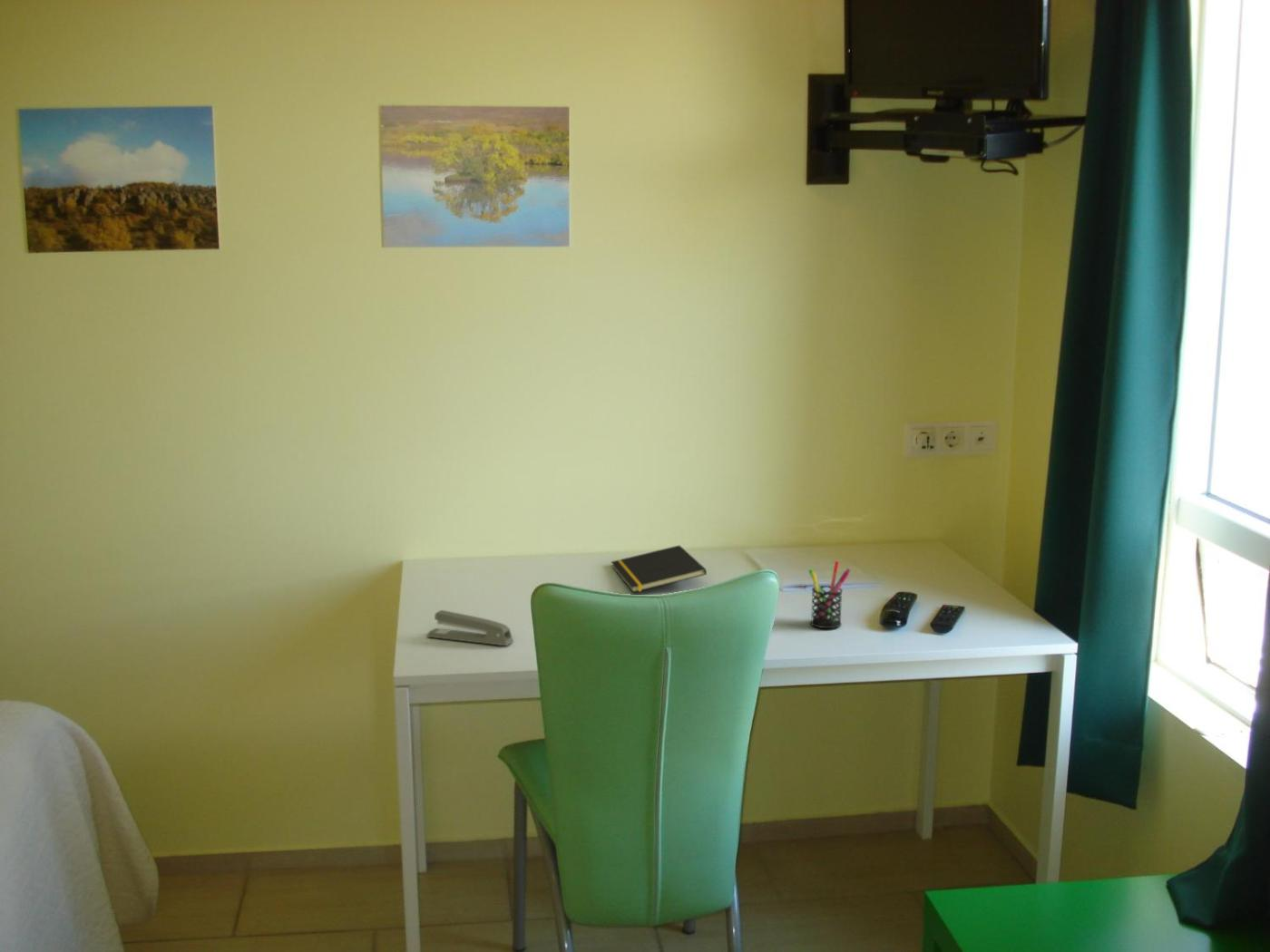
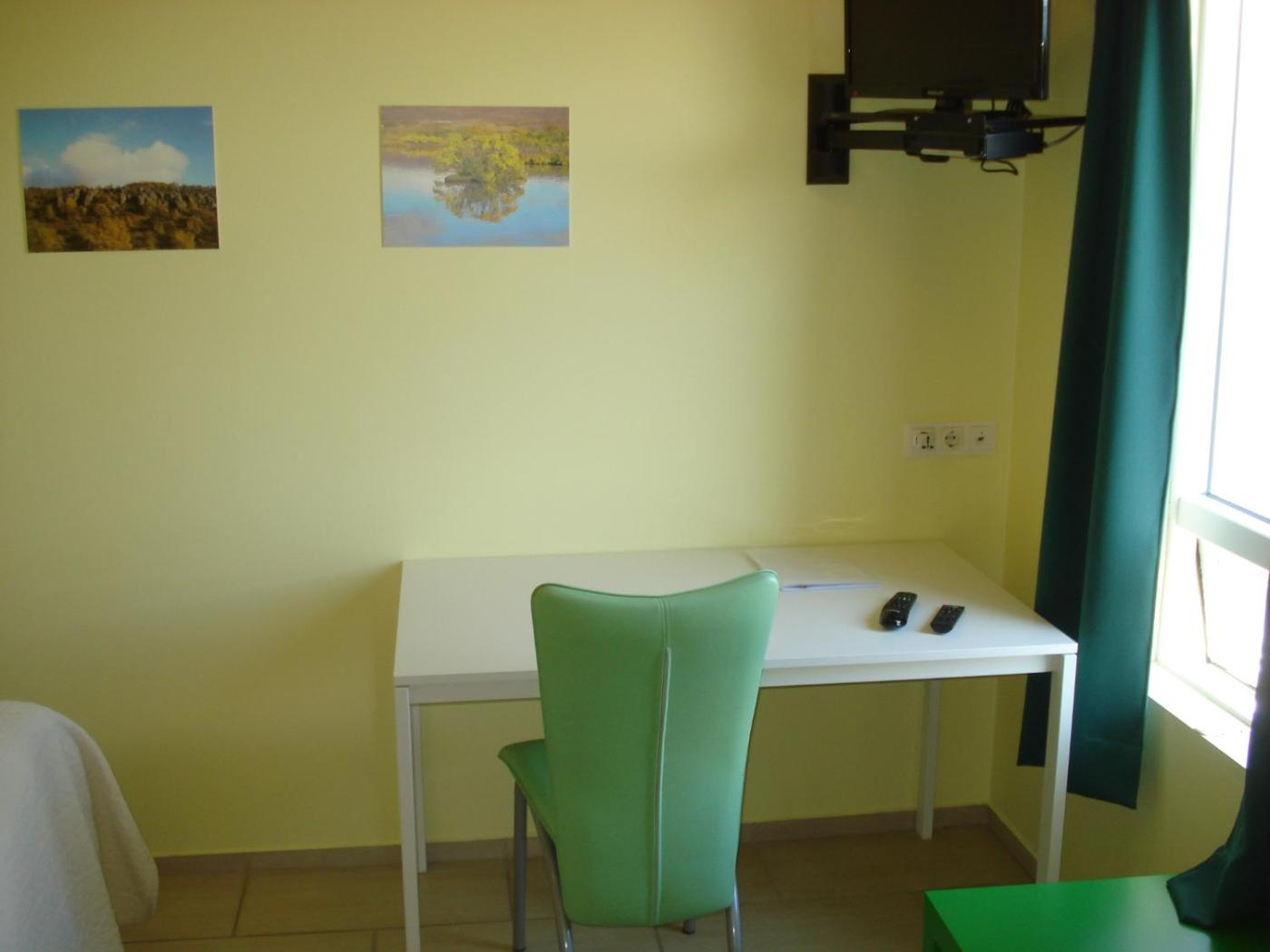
- notepad [611,544,708,594]
- pen holder [807,560,852,629]
- stapler [426,609,513,646]
